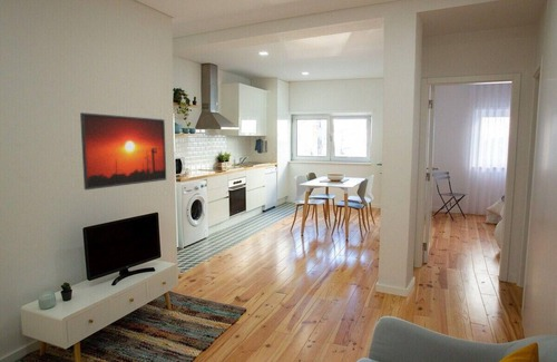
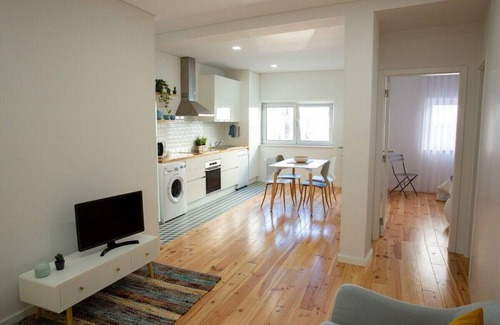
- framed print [79,111,167,190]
